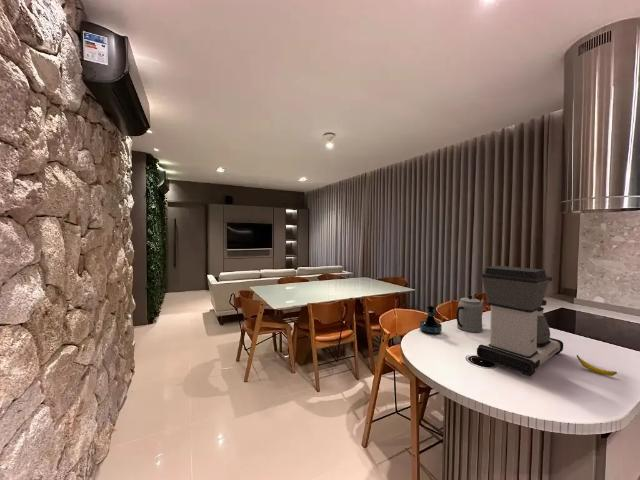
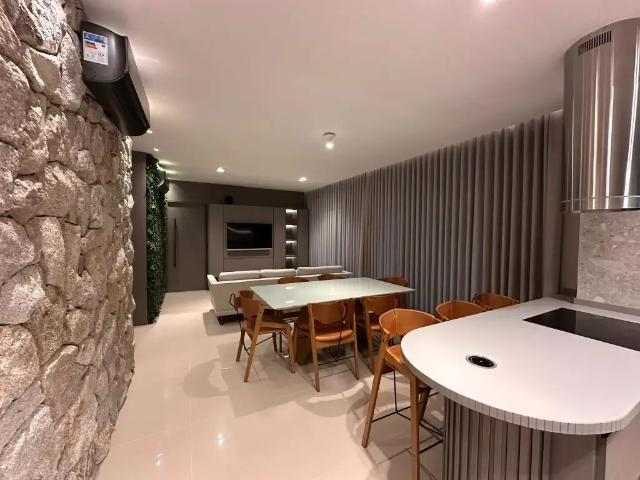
- teapot [455,294,485,333]
- coffee maker [476,265,564,377]
- banana [576,354,618,377]
- tequila bottle [419,305,443,335]
